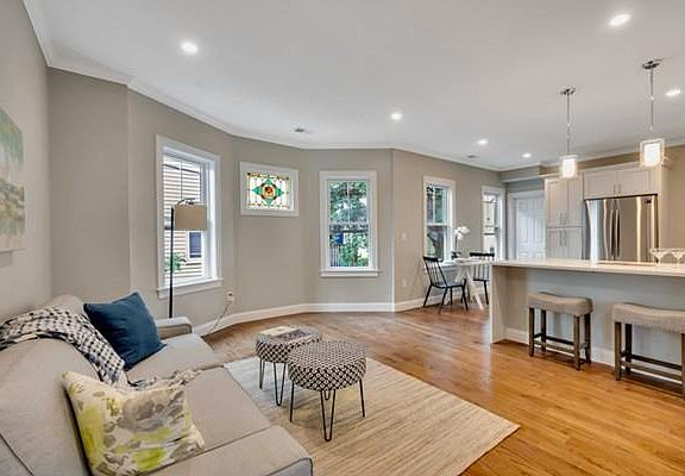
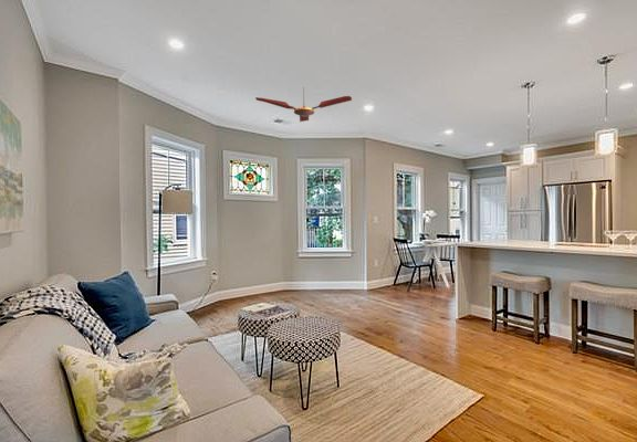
+ ceiling fan [254,86,353,123]
